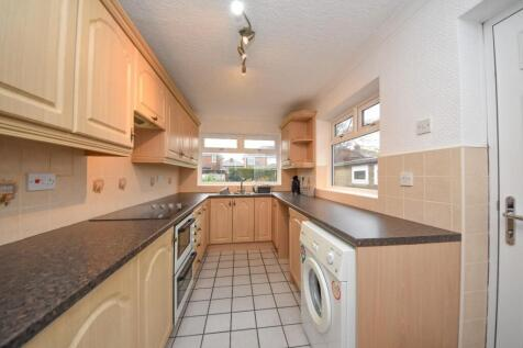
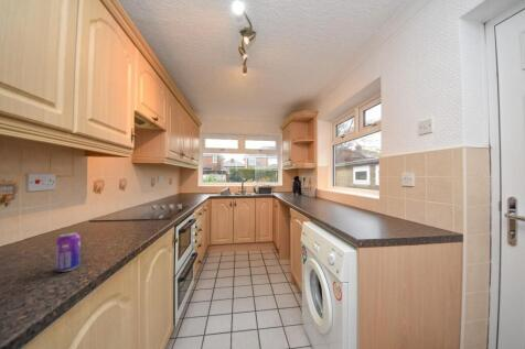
+ beverage can [54,231,82,273]
